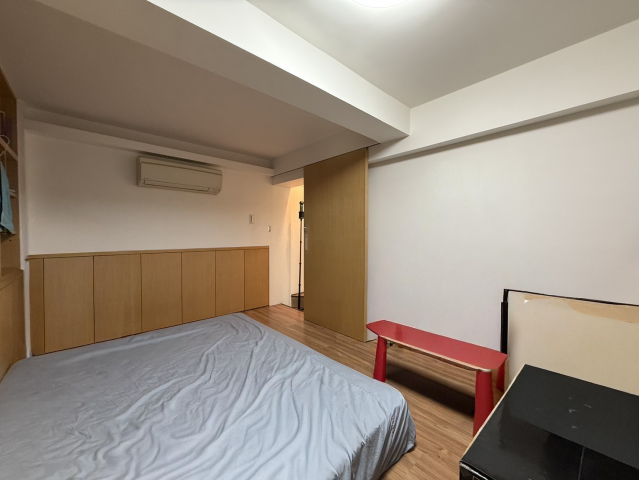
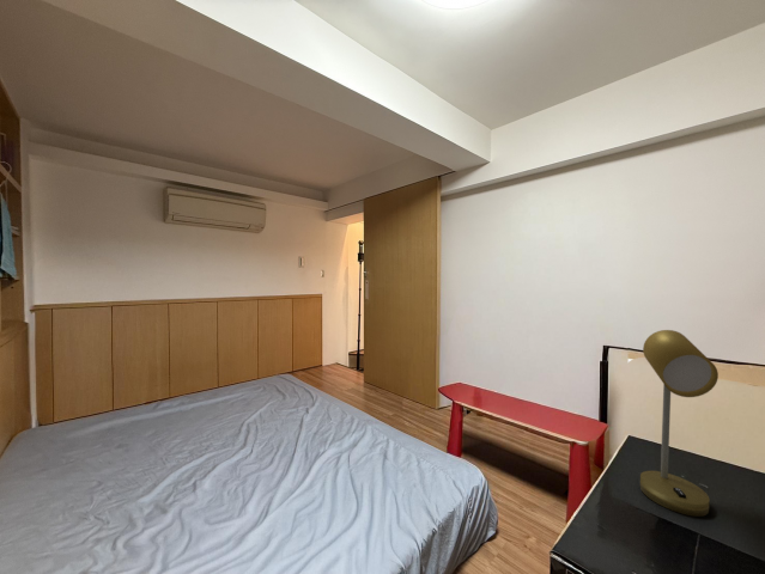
+ desk lamp [639,329,720,518]
